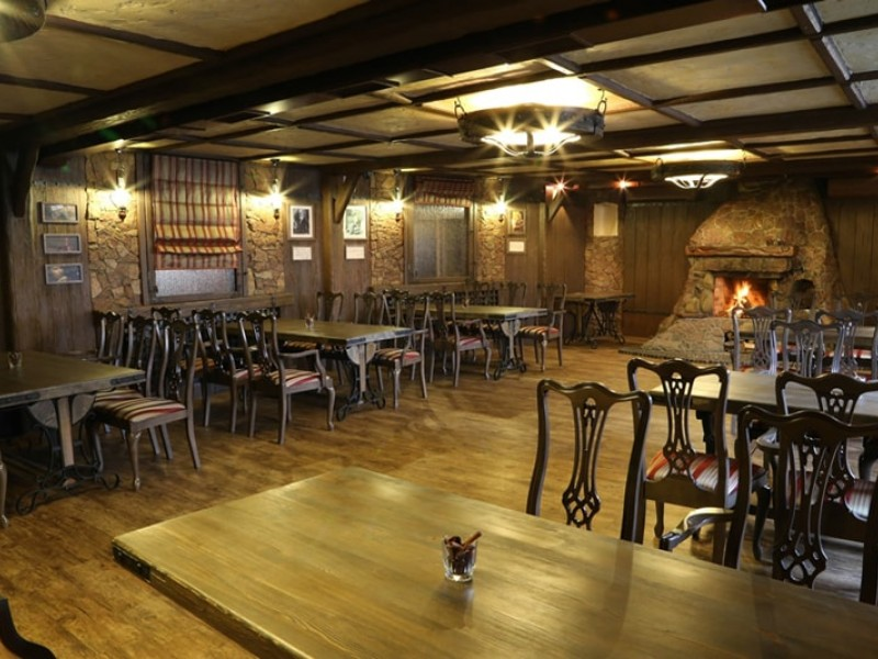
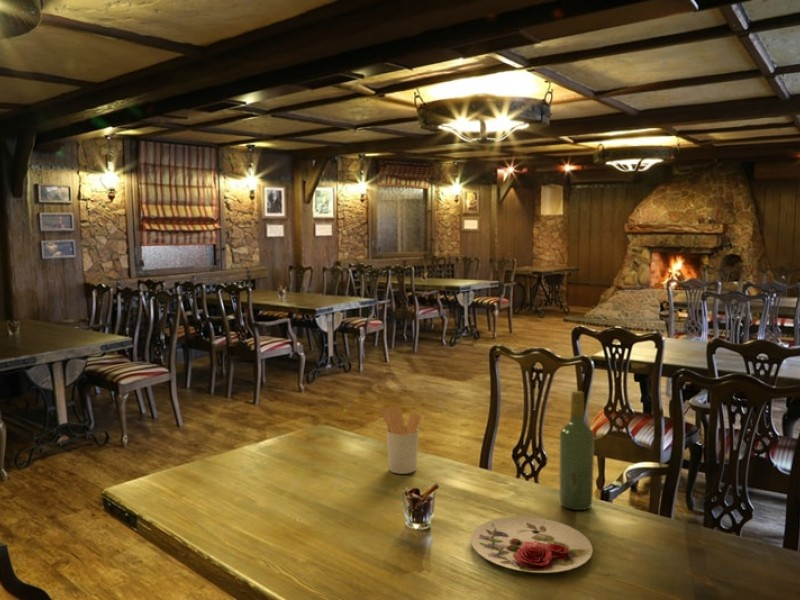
+ utensil holder [378,405,422,475]
+ plate [470,516,594,574]
+ wine bottle [559,390,595,511]
